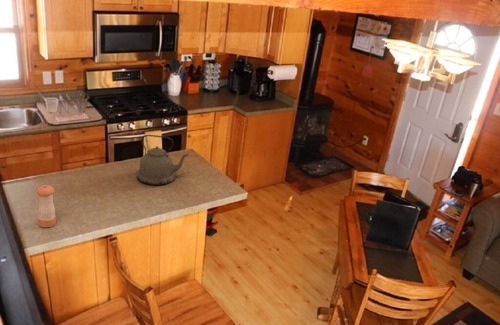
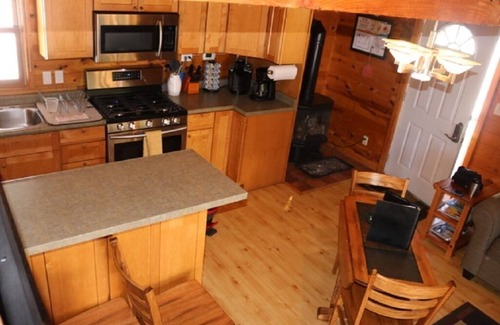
- kettle [135,134,190,186]
- pepper shaker [36,184,57,228]
